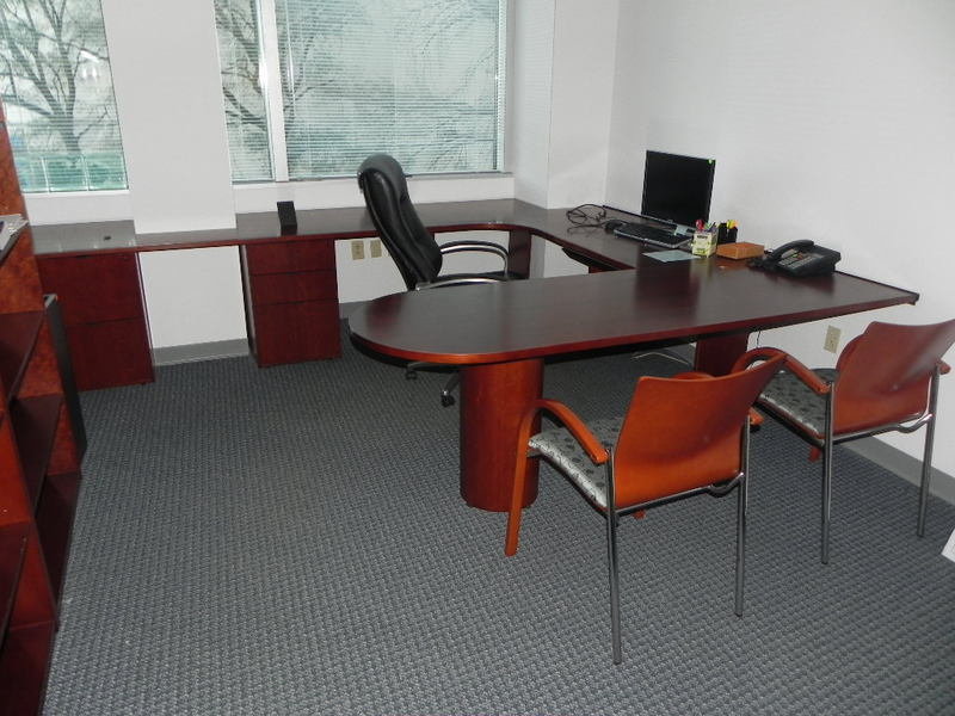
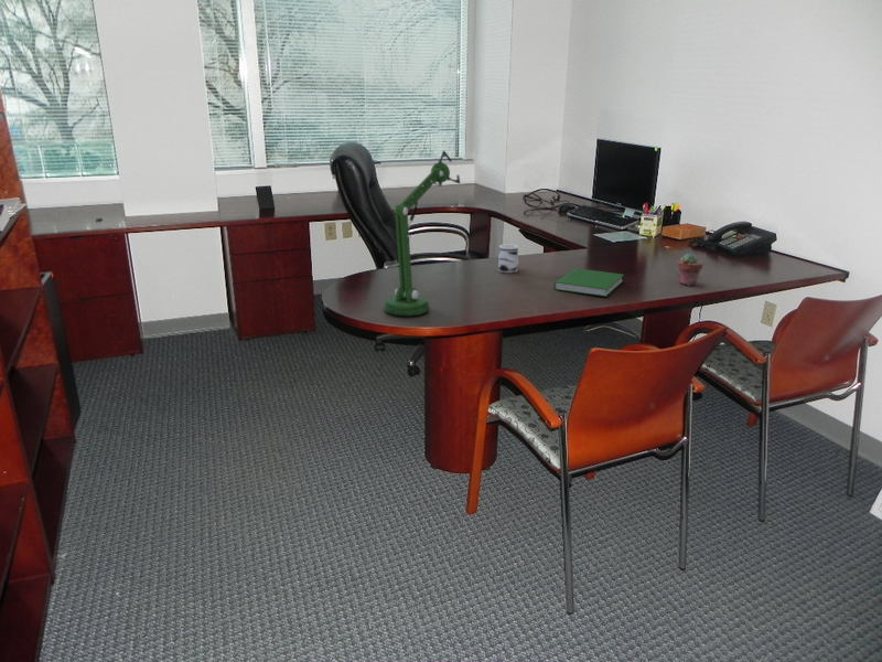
+ mug [496,243,519,274]
+ desk lamp [384,150,461,318]
+ potted succulent [677,253,703,287]
+ hardcover book [553,268,625,298]
